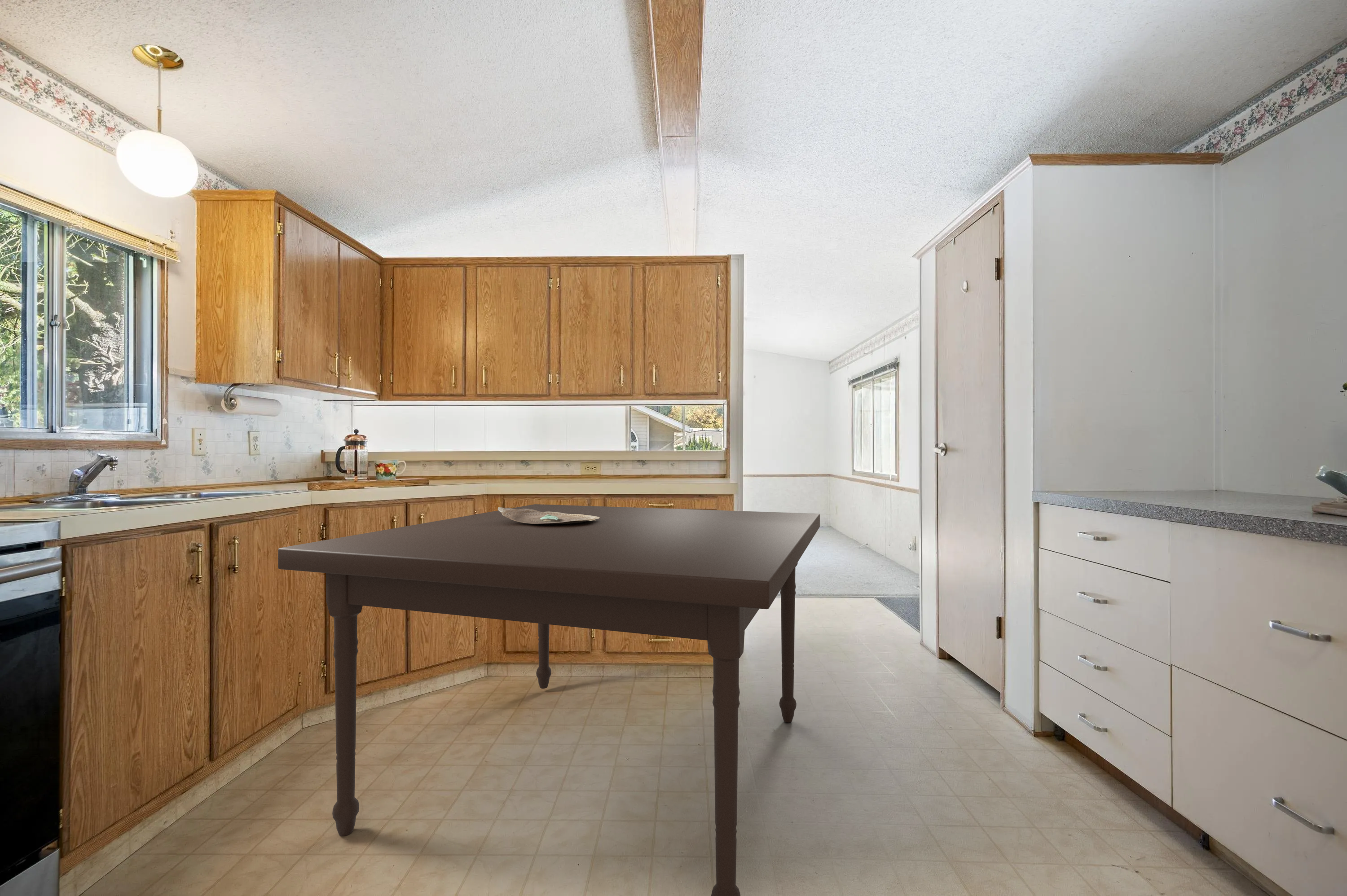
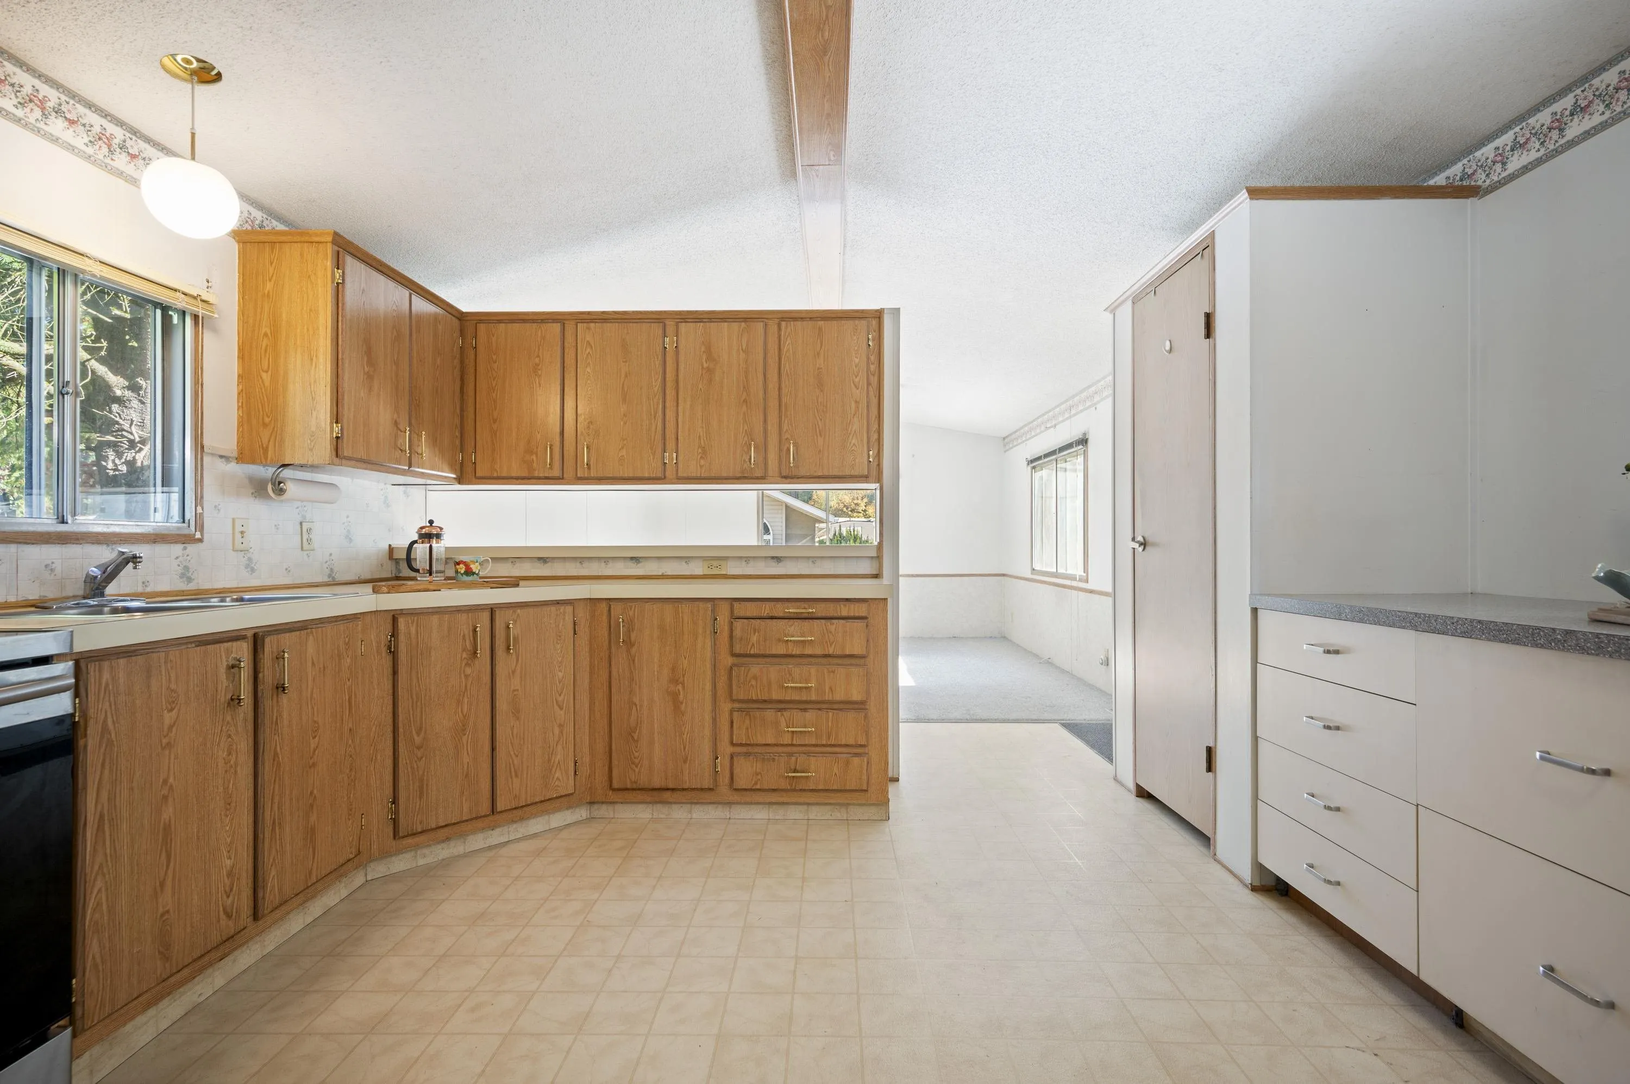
- dining table [277,504,820,896]
- decorative bowl [497,507,600,524]
